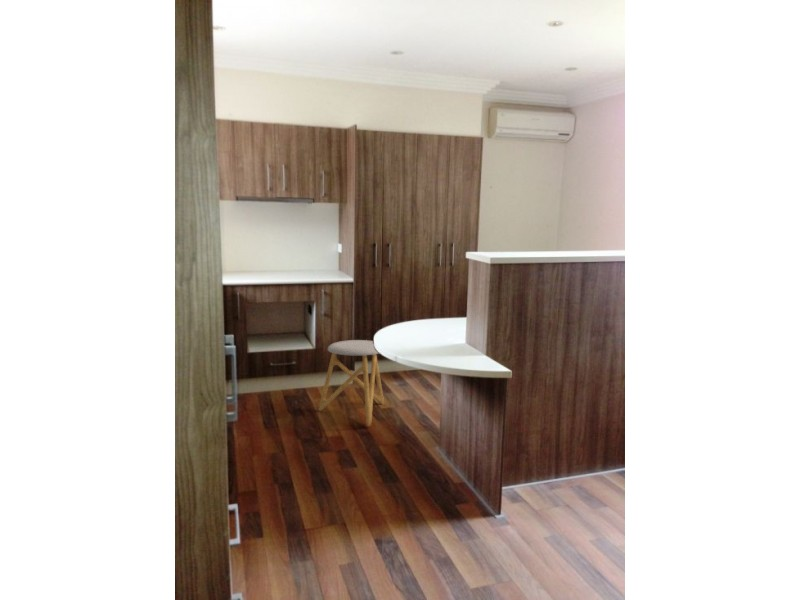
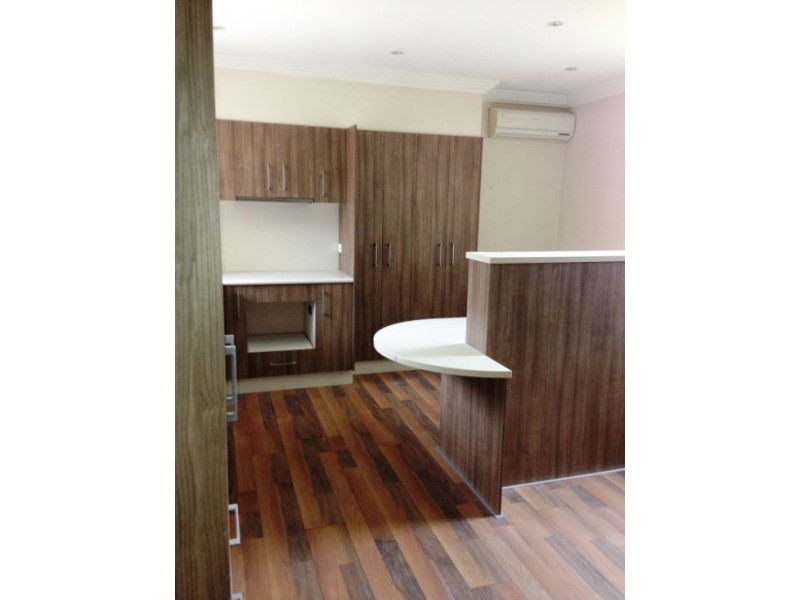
- stool [317,339,385,427]
